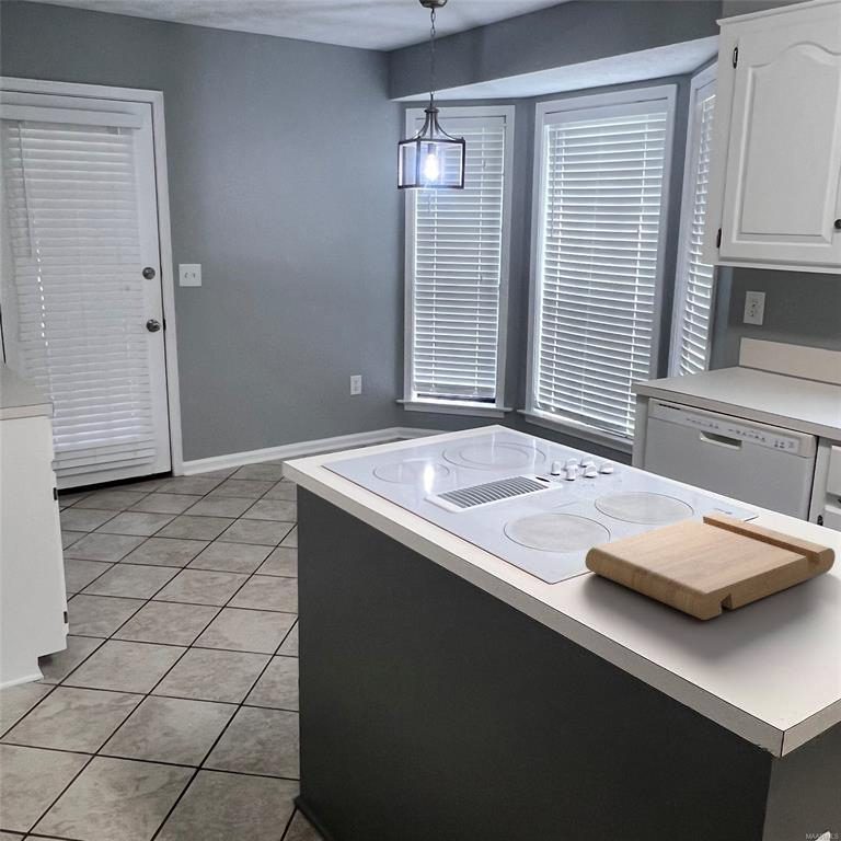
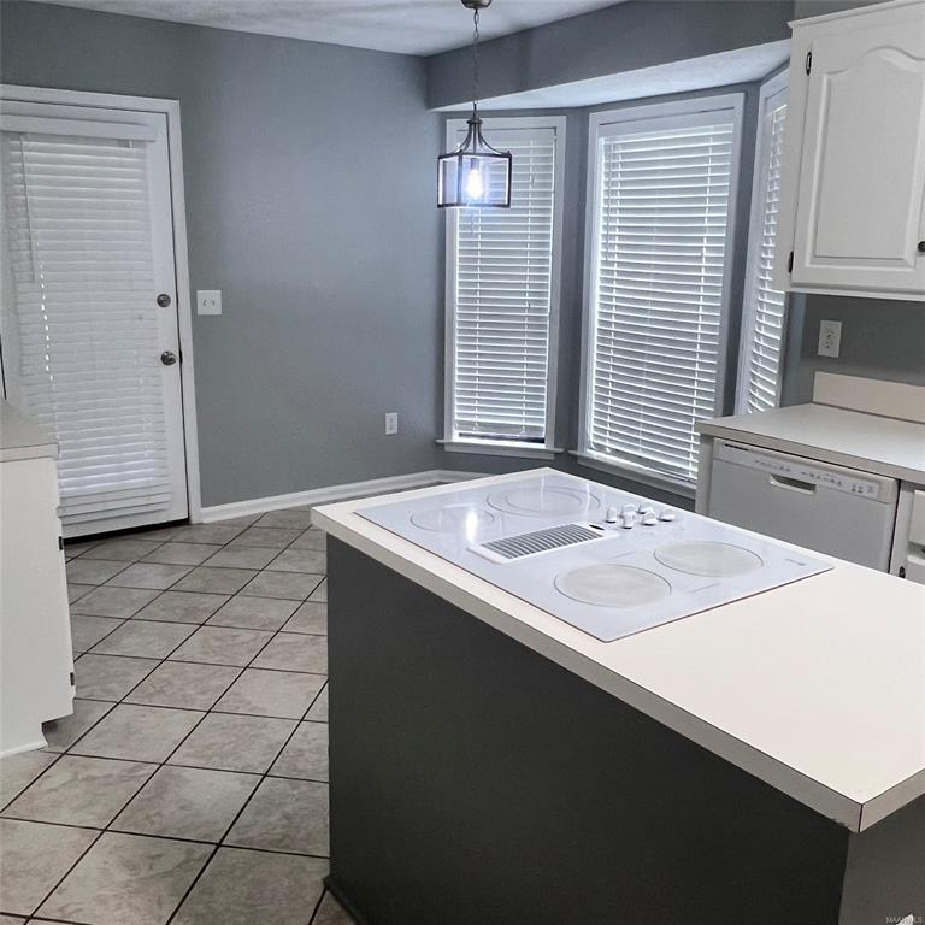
- cutting board [585,511,837,621]
